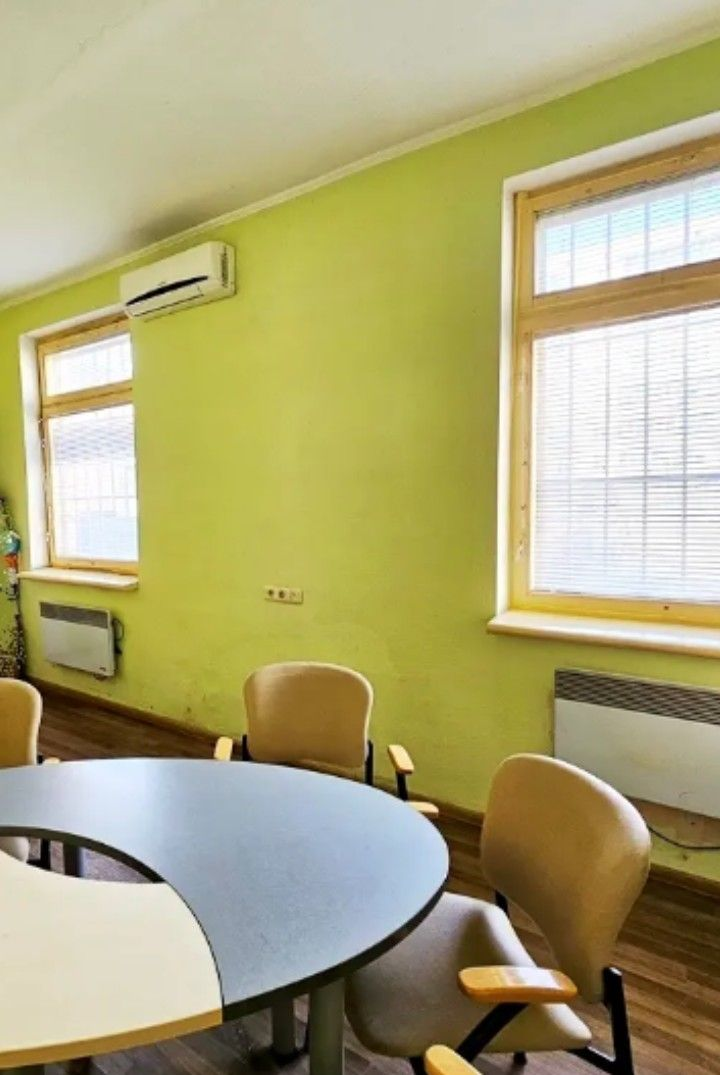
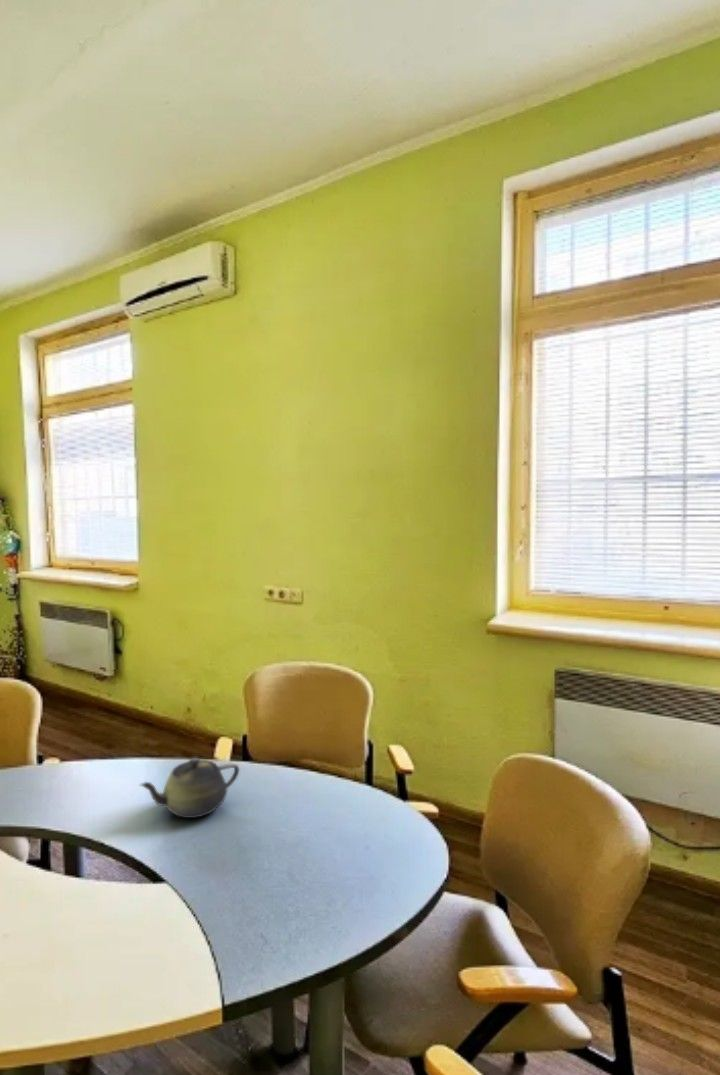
+ teapot [138,757,240,819]
